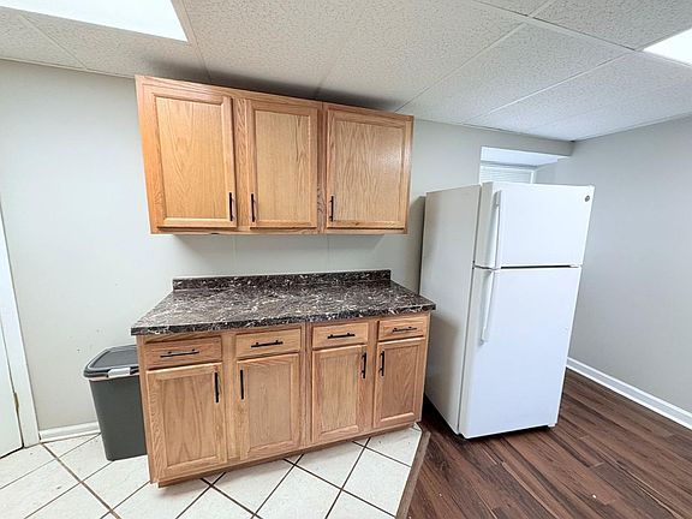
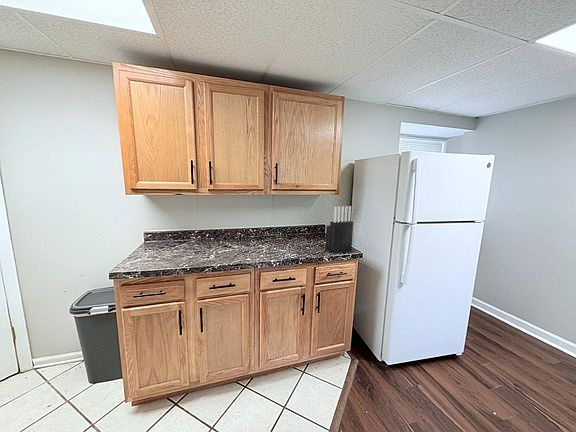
+ knife block [324,205,354,254]
